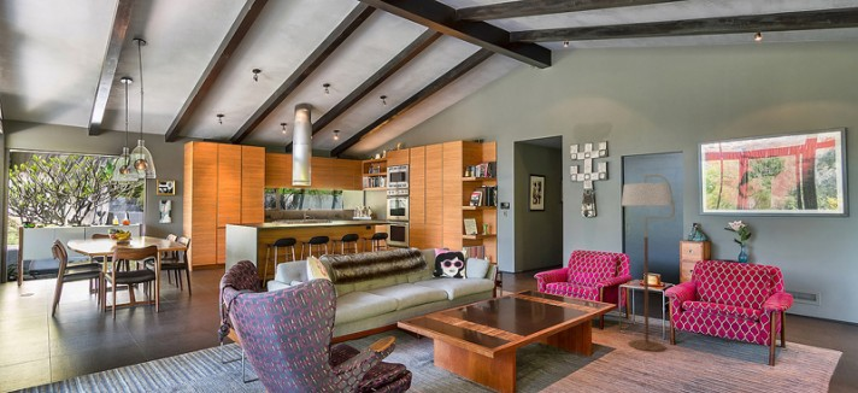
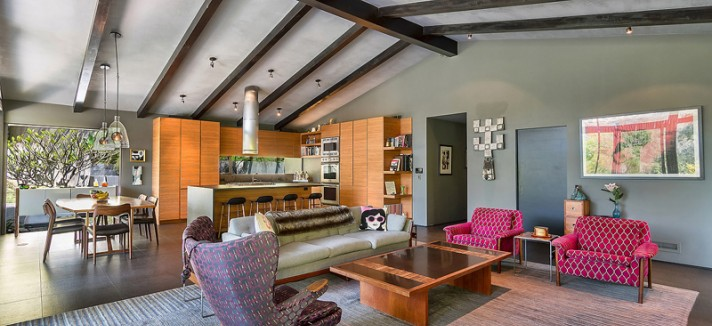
- floor lamp [621,174,676,352]
